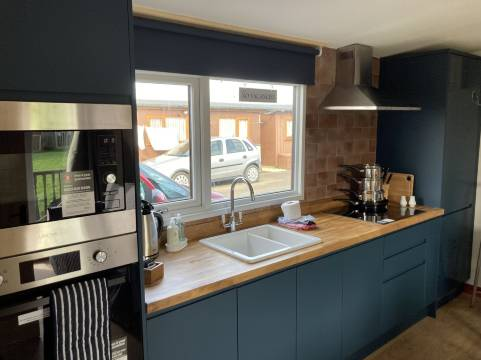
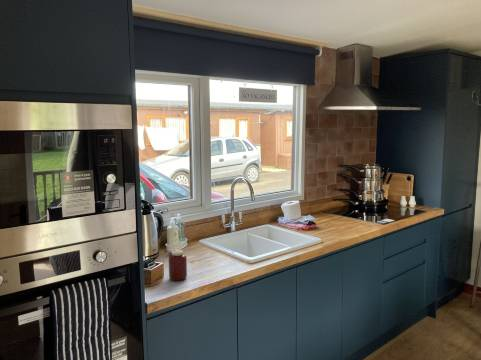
+ jar [162,247,188,282]
